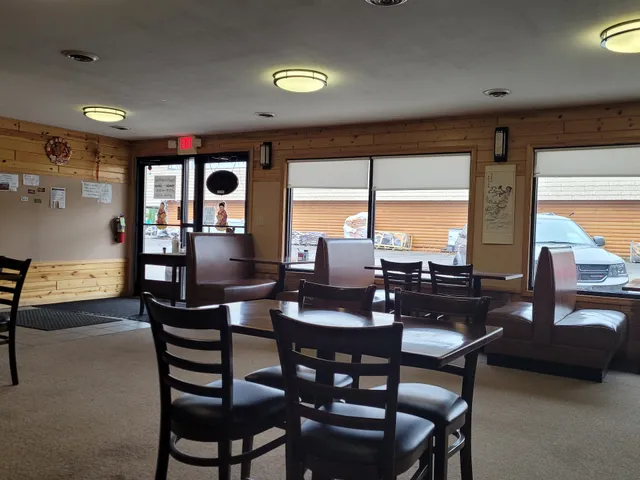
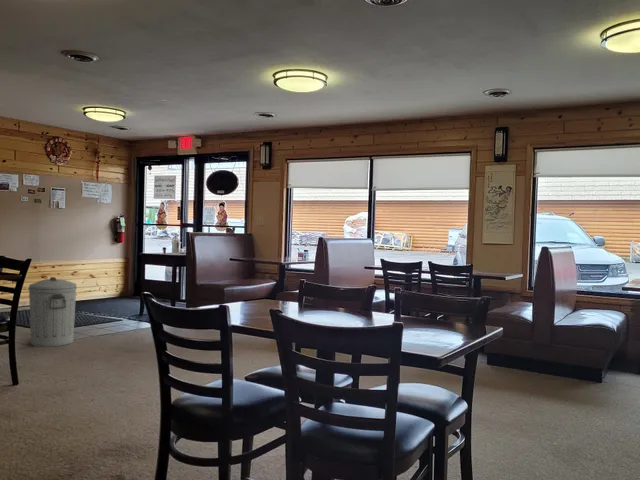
+ trash can [27,276,78,347]
